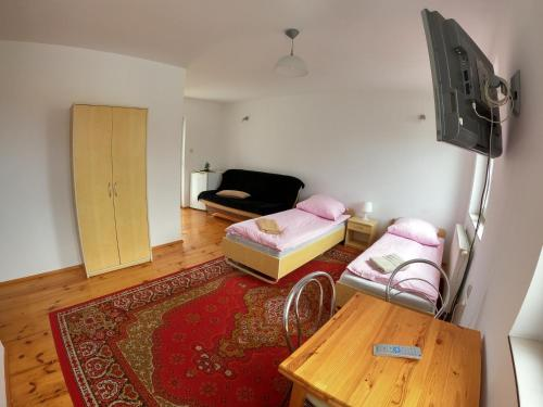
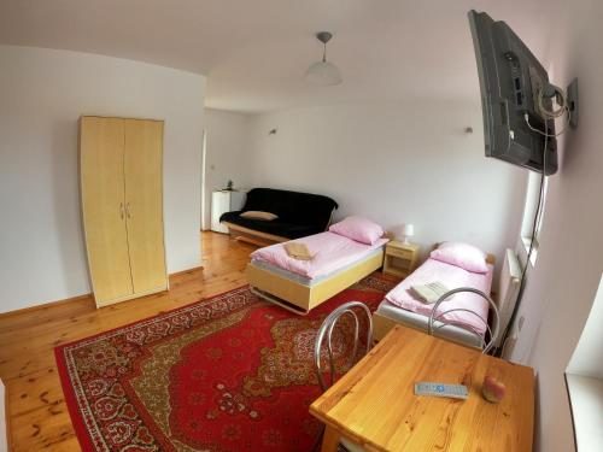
+ fruit [481,376,508,404]
